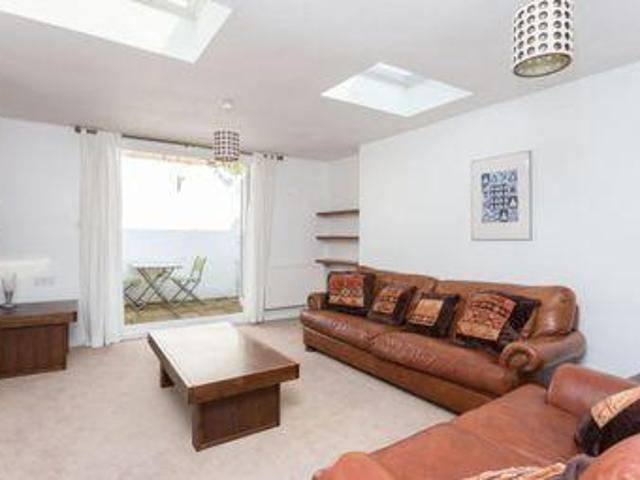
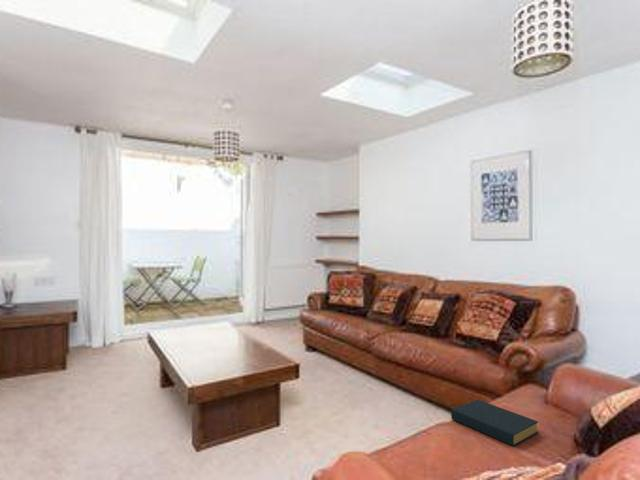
+ hardback book [450,398,539,447]
